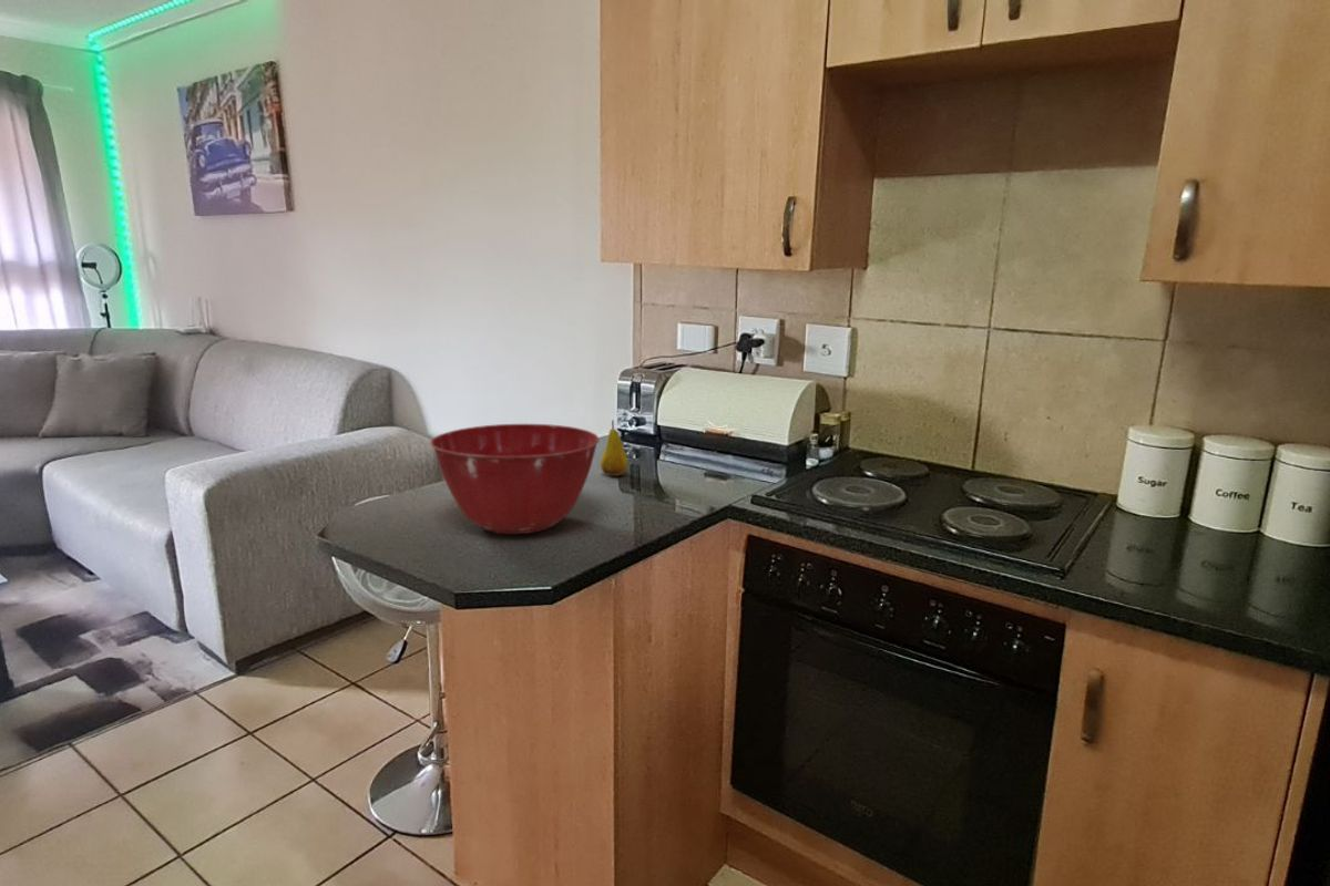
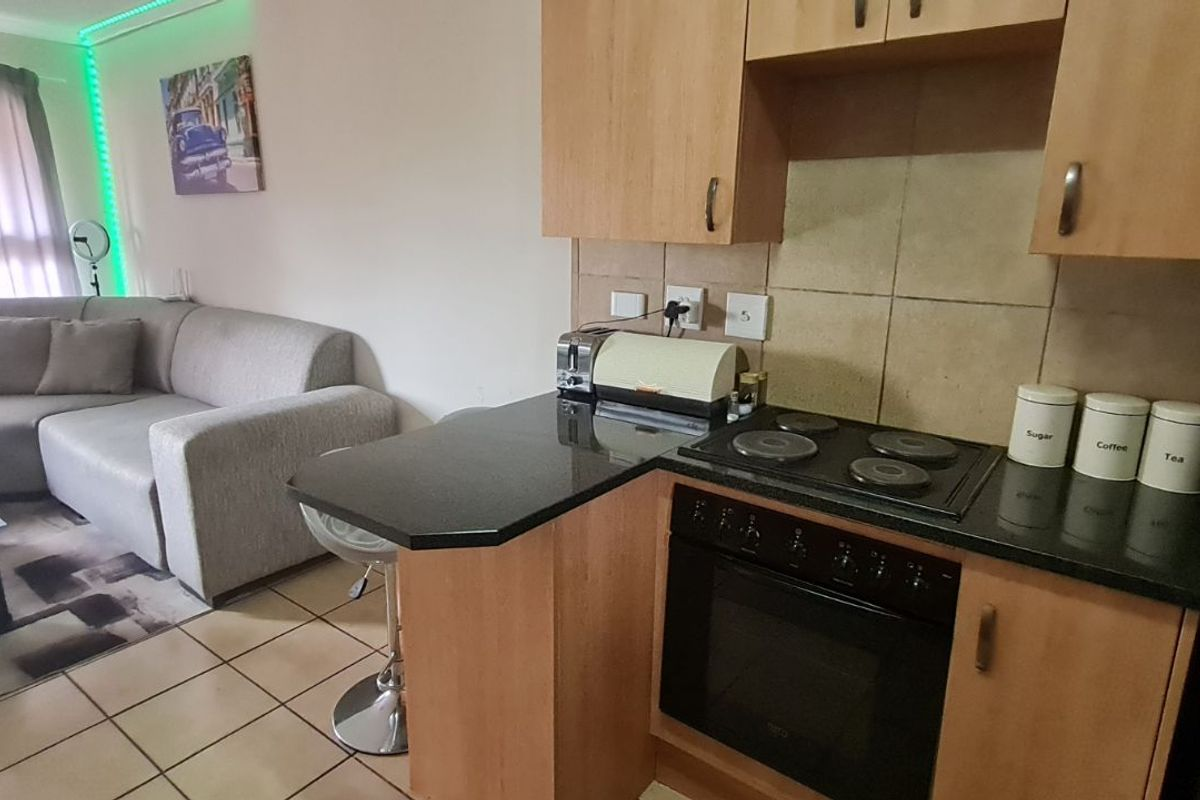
- fruit [600,420,630,476]
- mixing bowl [429,423,601,535]
